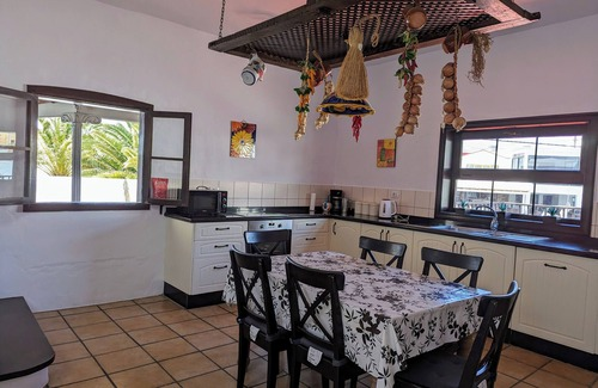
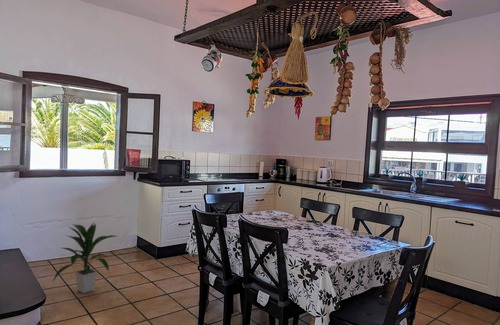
+ indoor plant [52,221,117,294]
